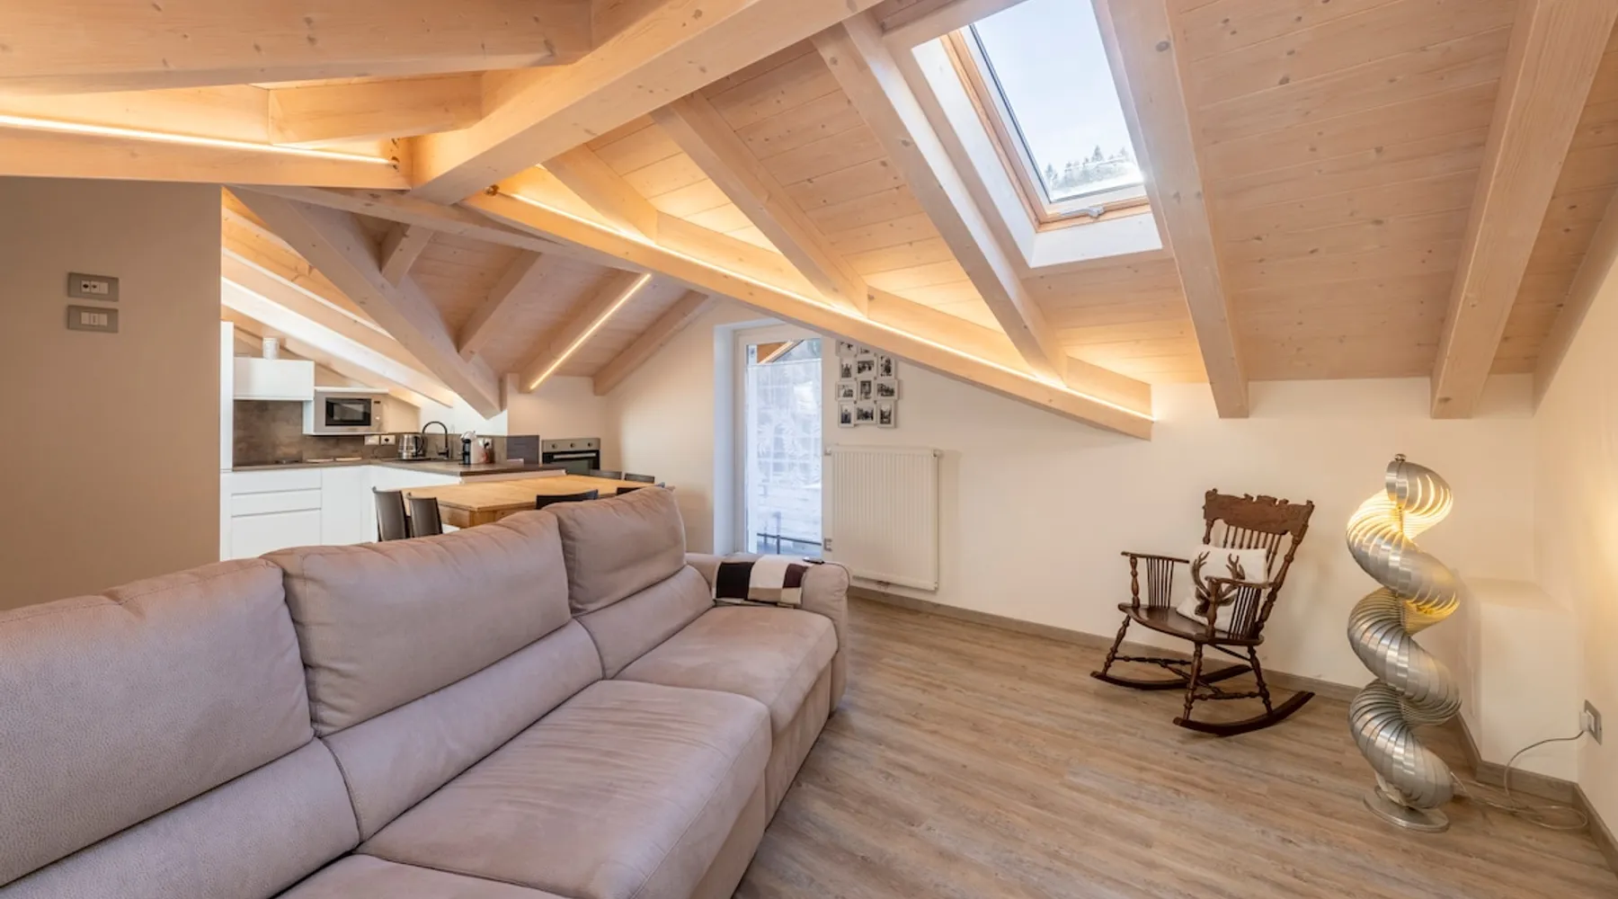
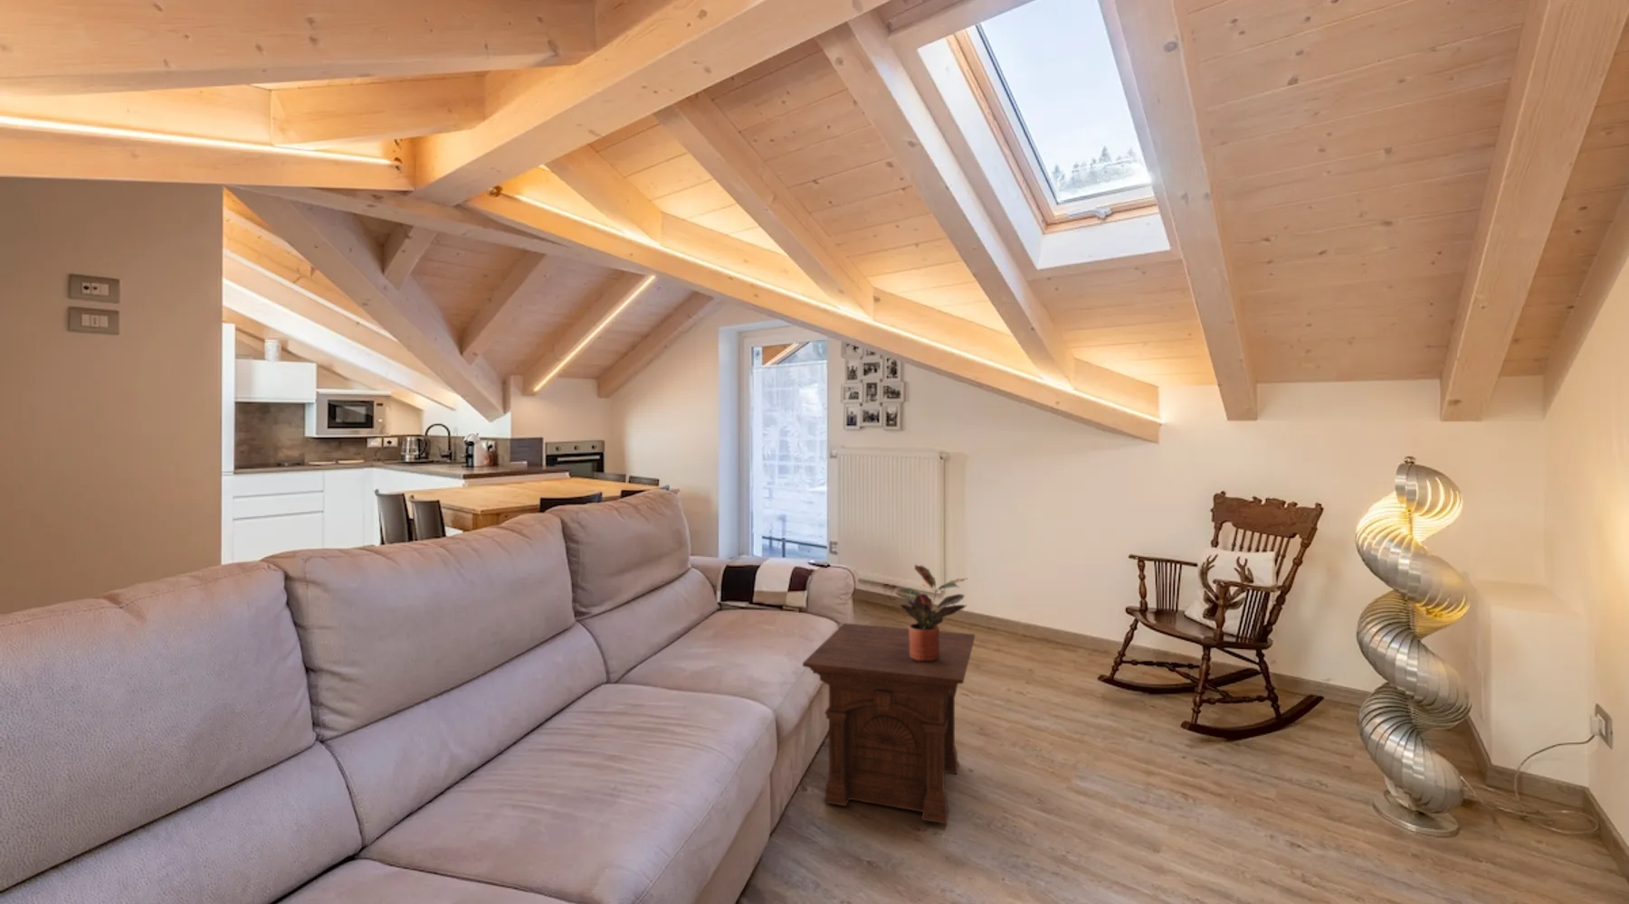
+ side table [802,622,976,825]
+ potted plant [892,563,968,662]
